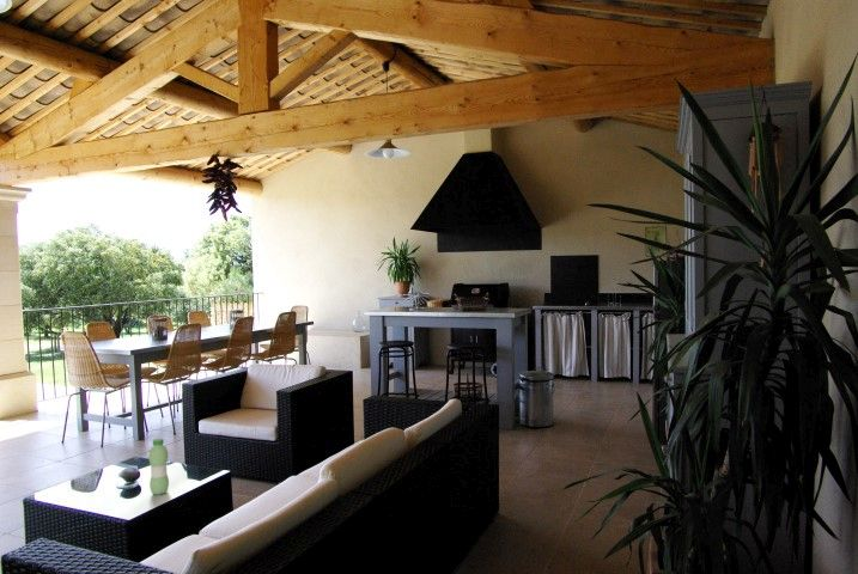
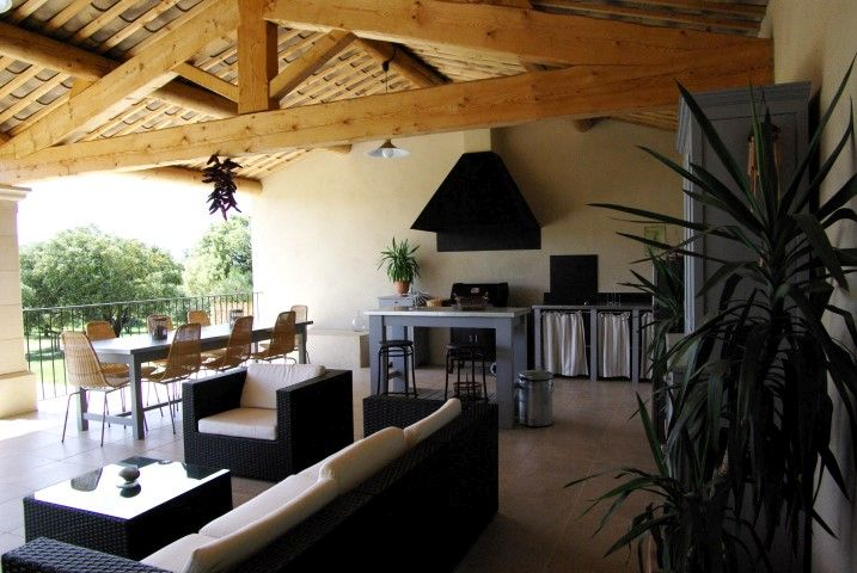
- water bottle [147,438,170,496]
